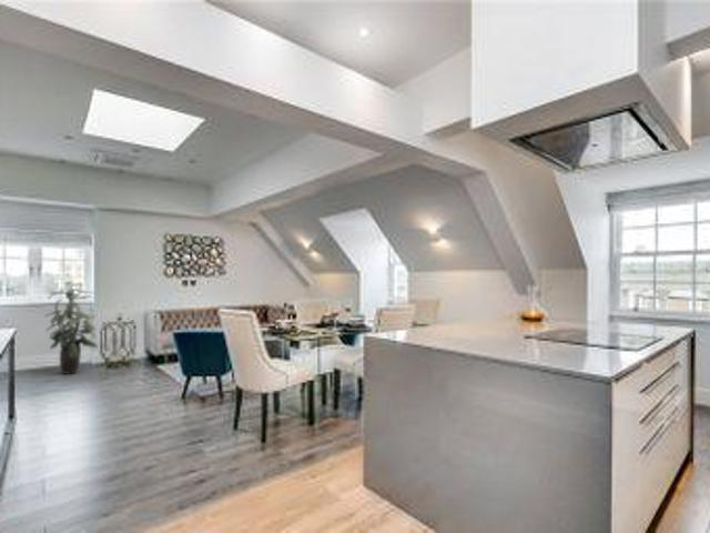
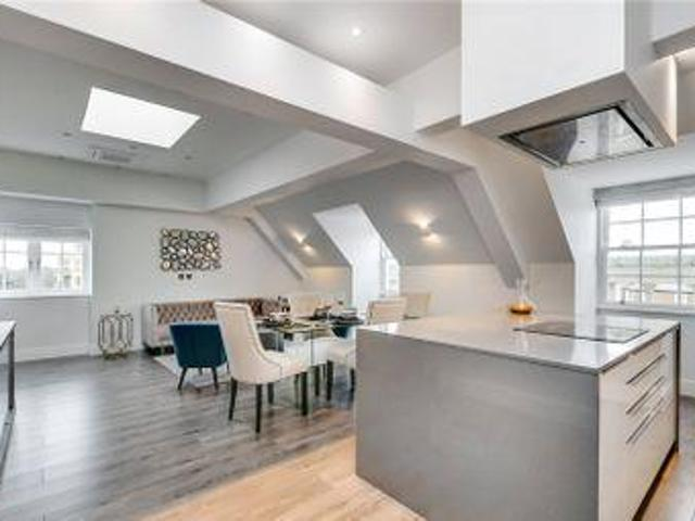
- indoor plant [43,282,99,375]
